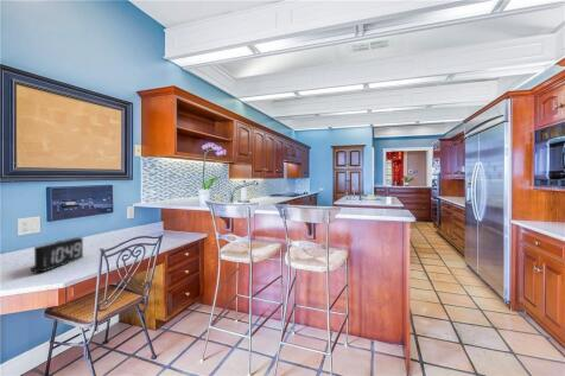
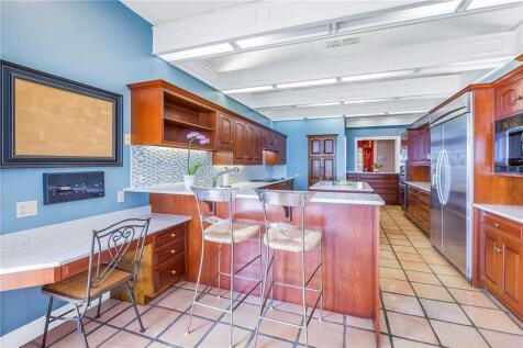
- alarm clock [30,236,84,273]
